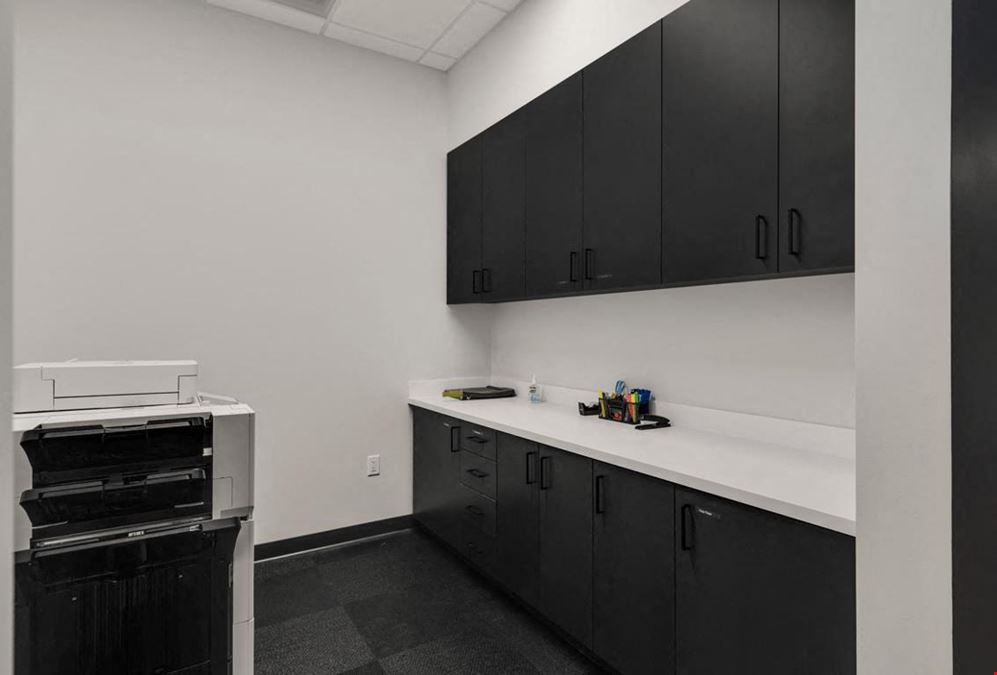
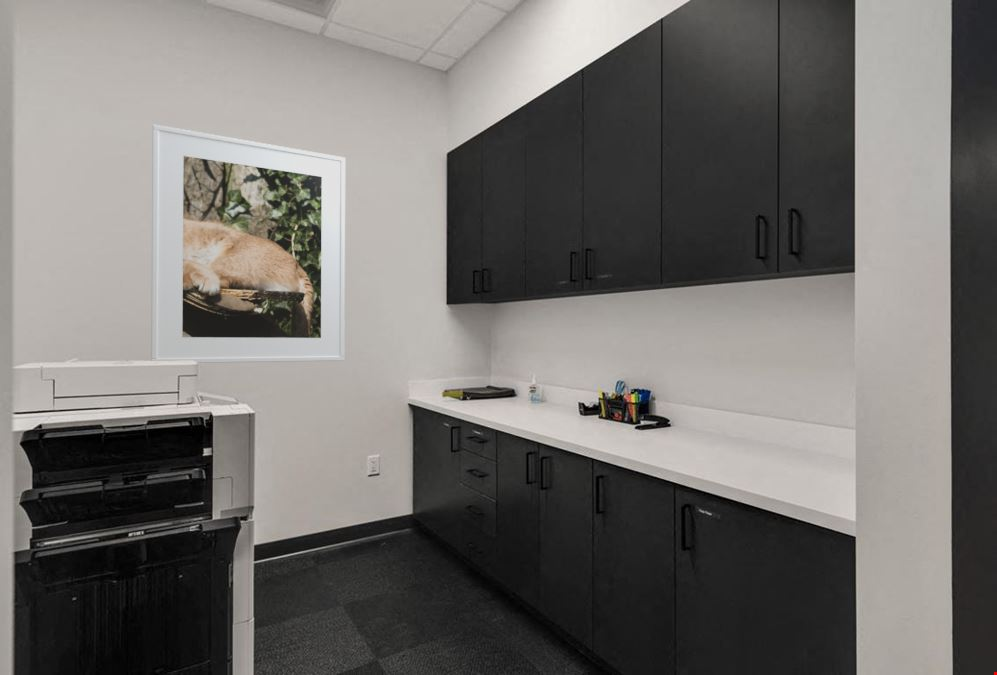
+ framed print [150,124,346,364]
